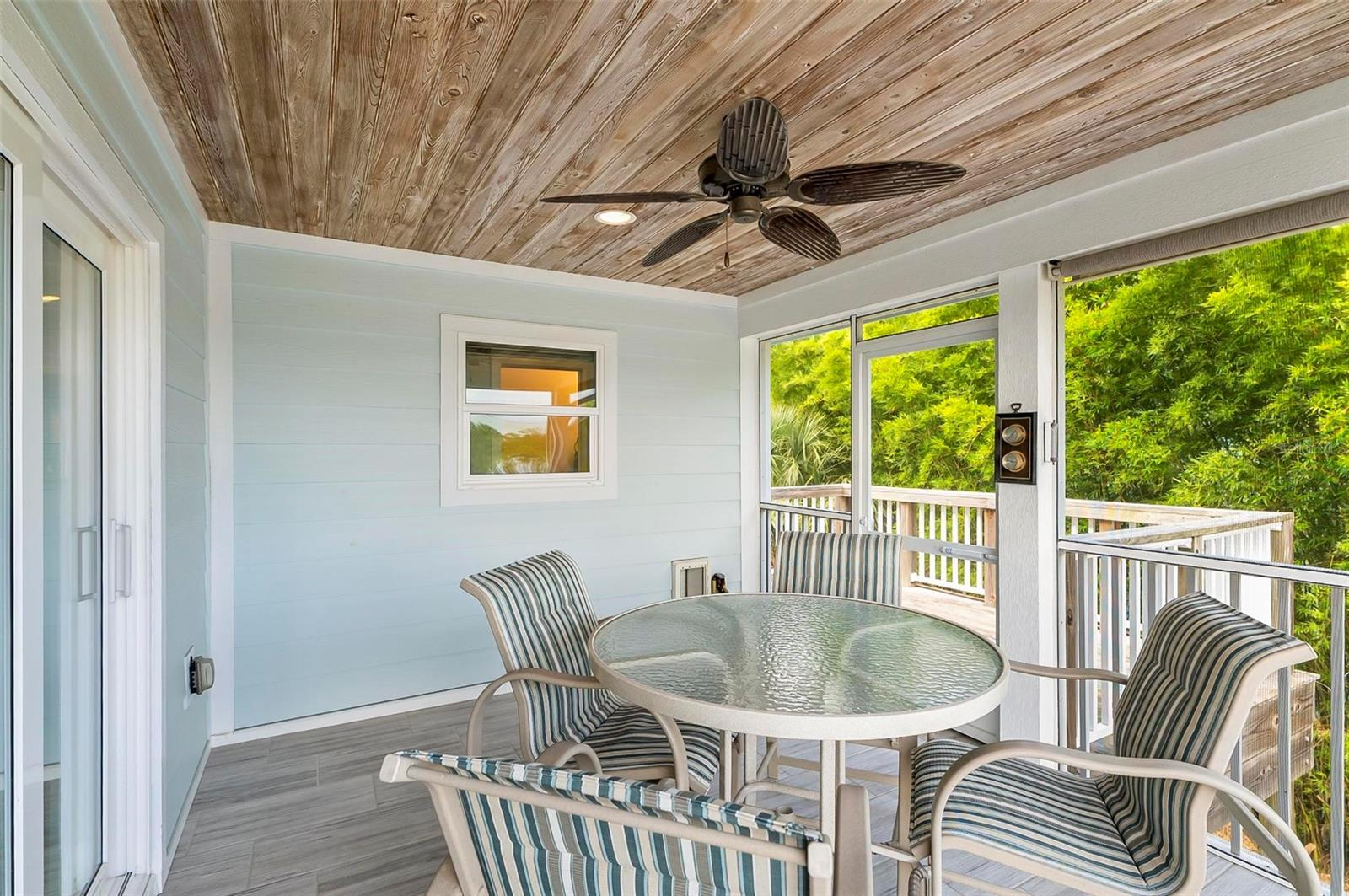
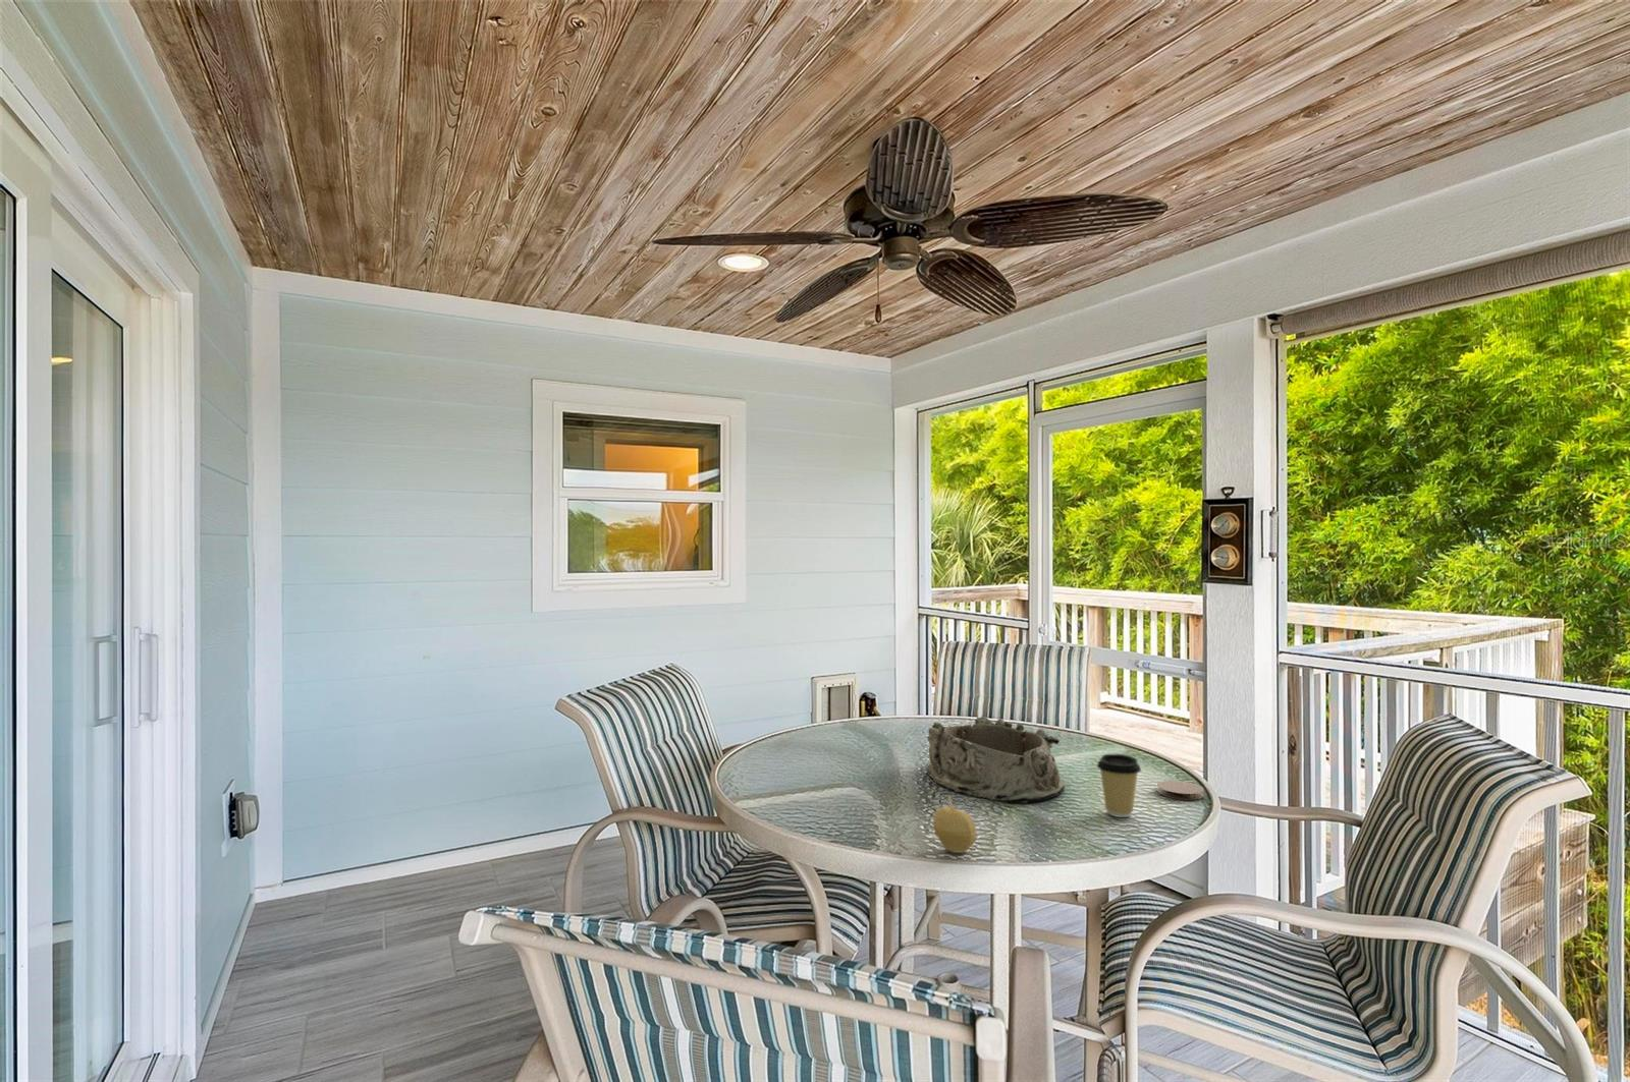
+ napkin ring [926,716,1066,804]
+ coaster [1156,780,1205,801]
+ fruit [932,795,978,854]
+ coffee cup [1096,754,1142,819]
